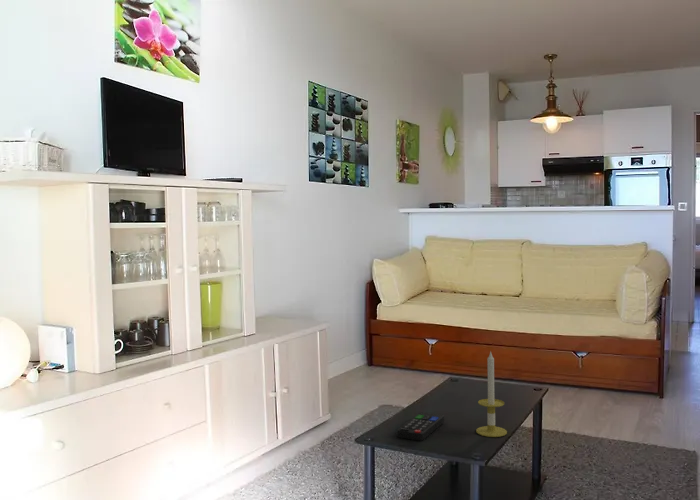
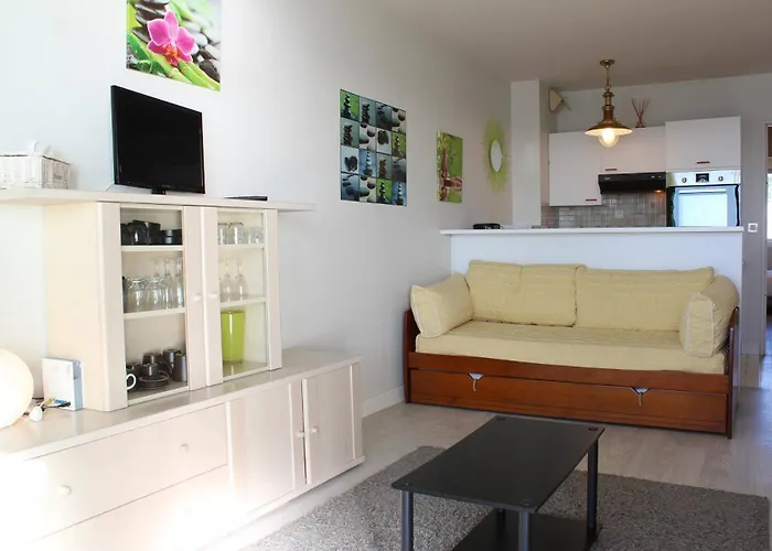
- candle [475,350,508,438]
- remote control [396,411,445,442]
